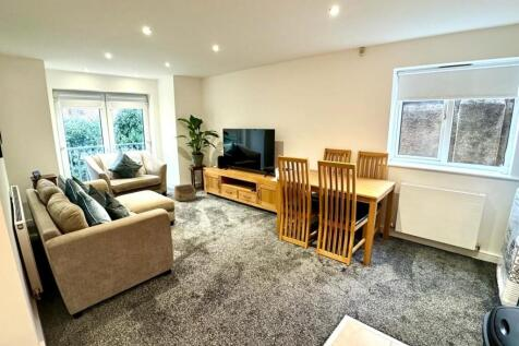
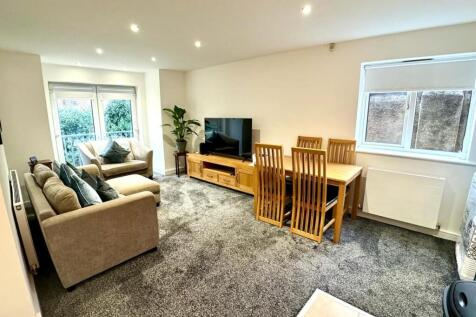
- basket [173,182,197,202]
